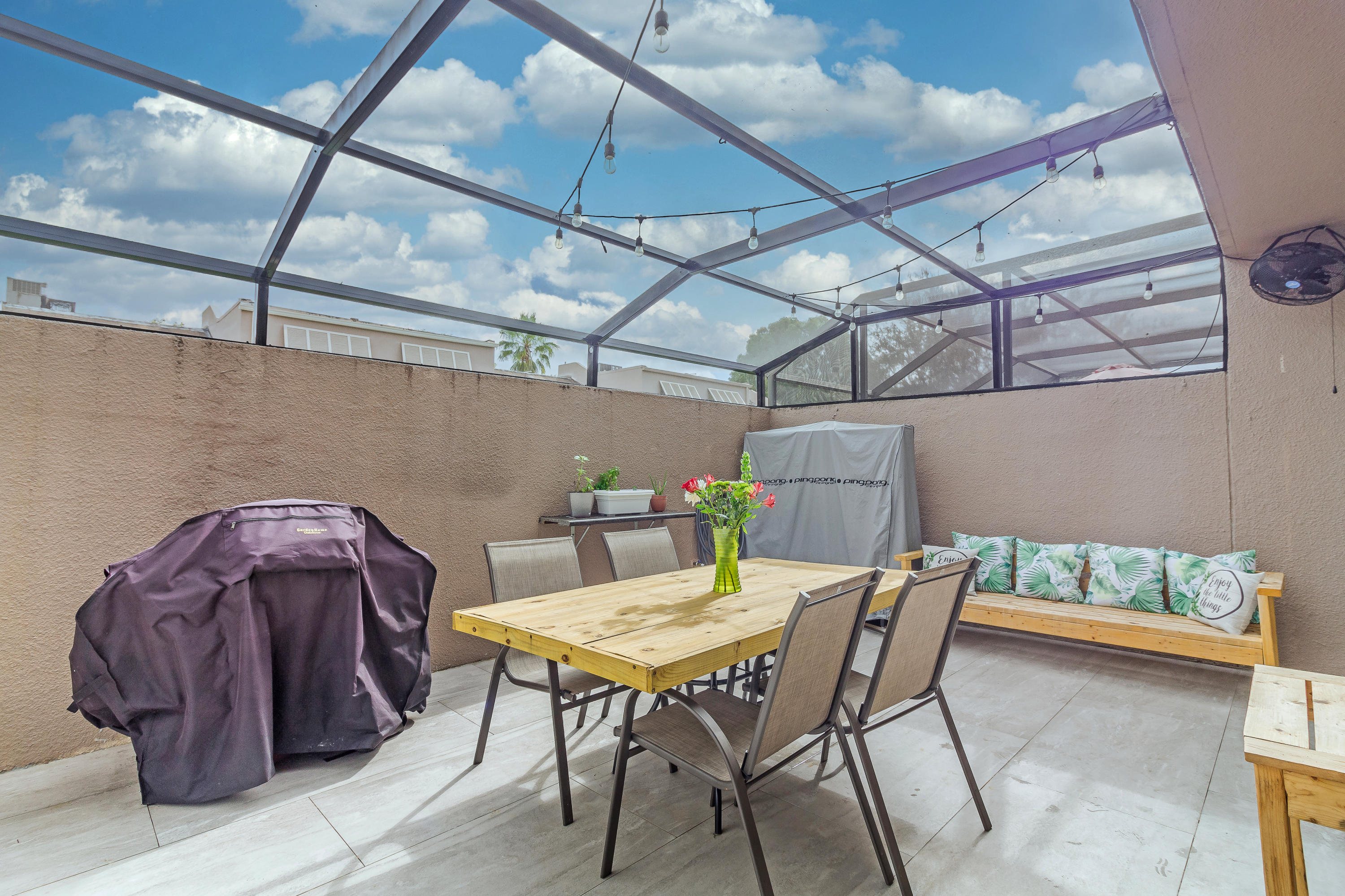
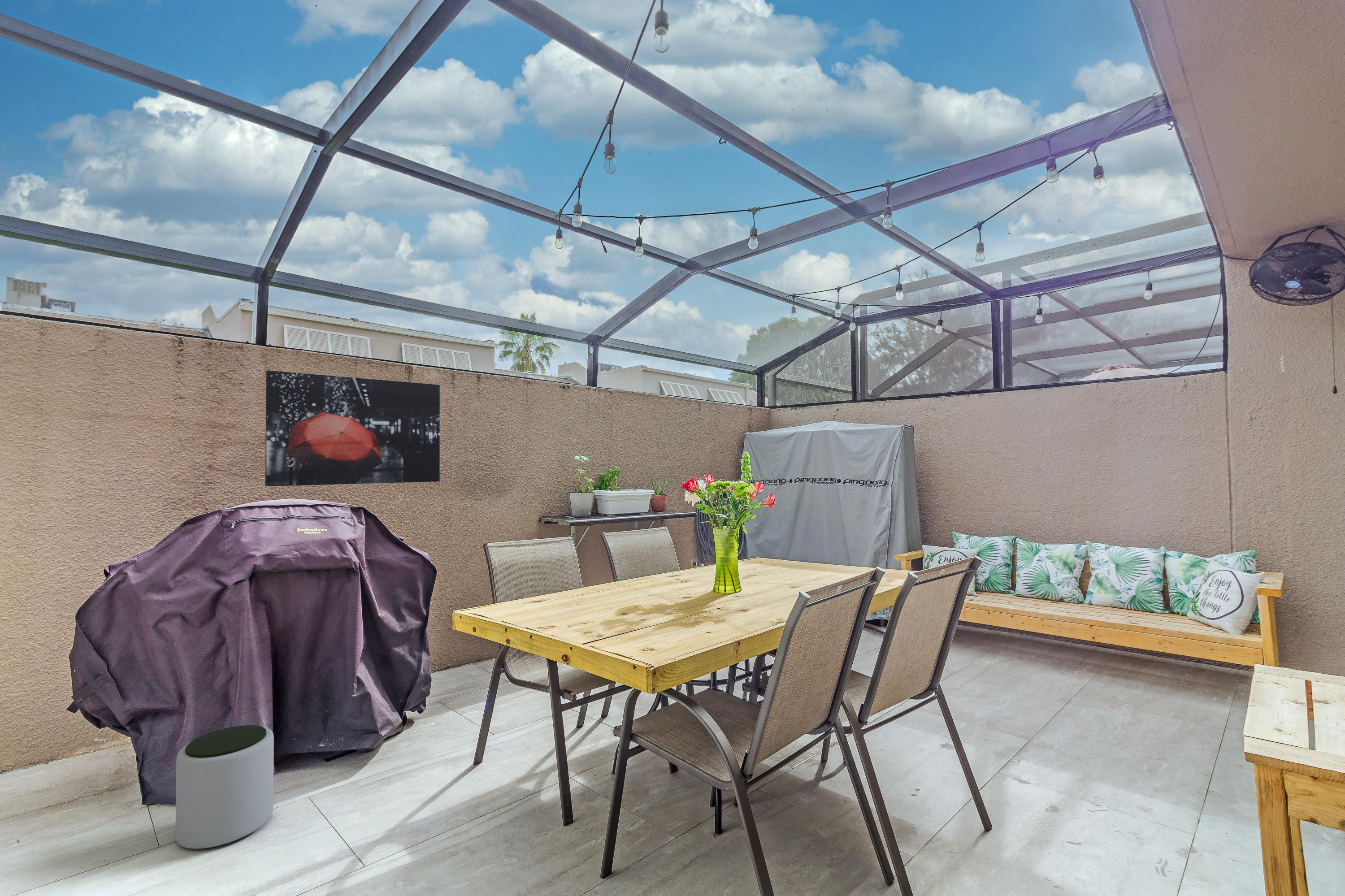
+ plant pot [175,725,274,849]
+ wall art [265,370,440,487]
